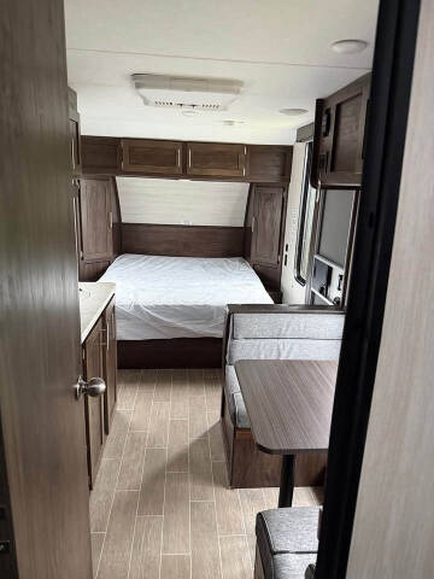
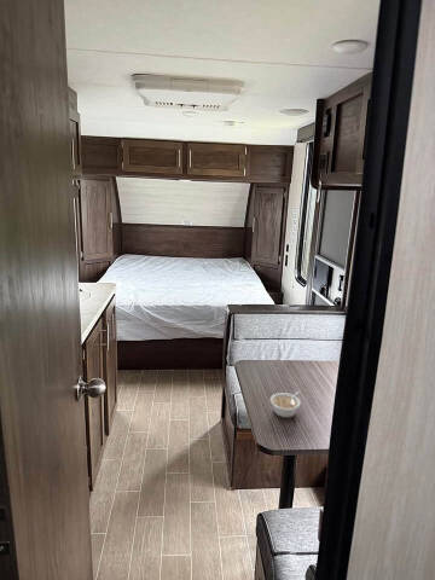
+ legume [269,390,302,418]
